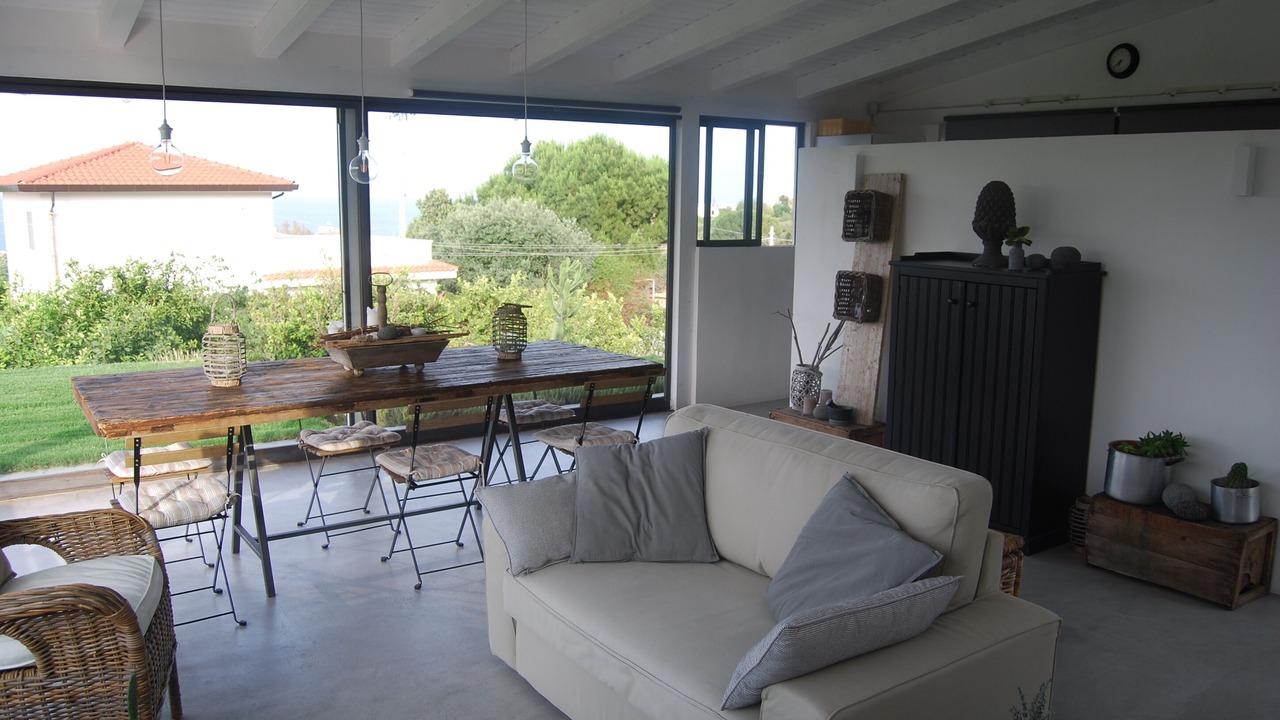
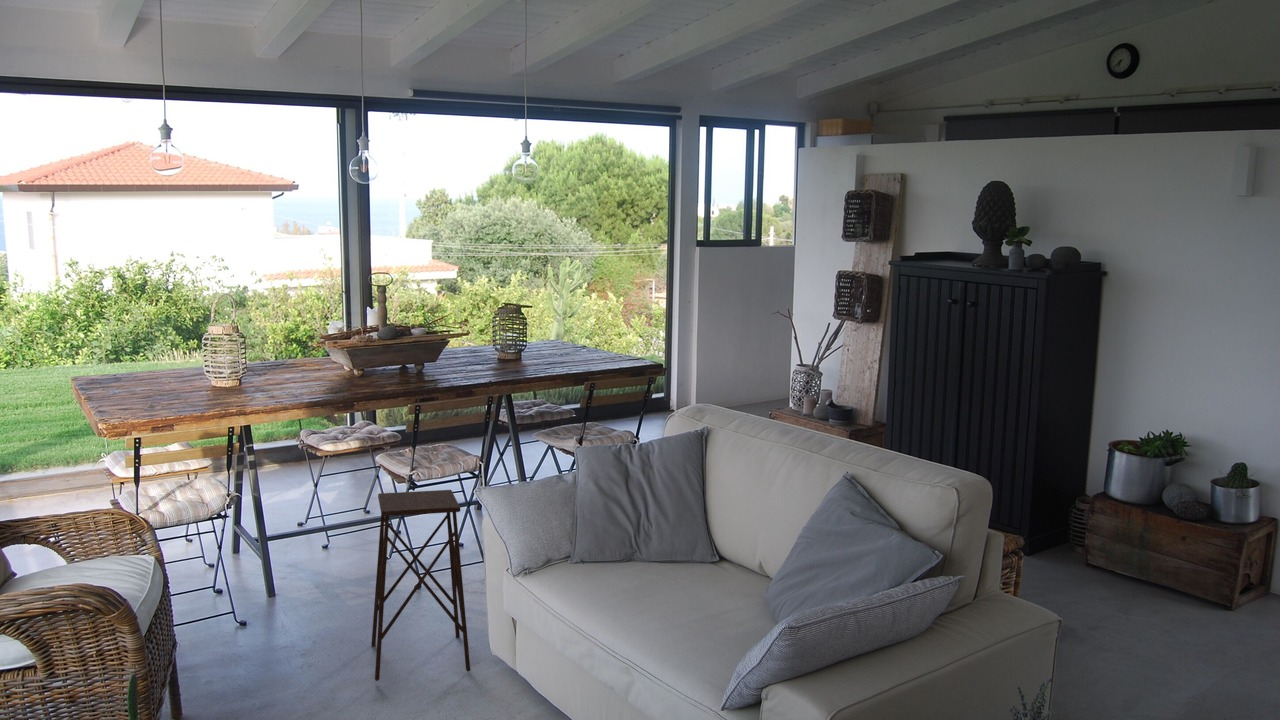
+ side table [370,489,471,682]
